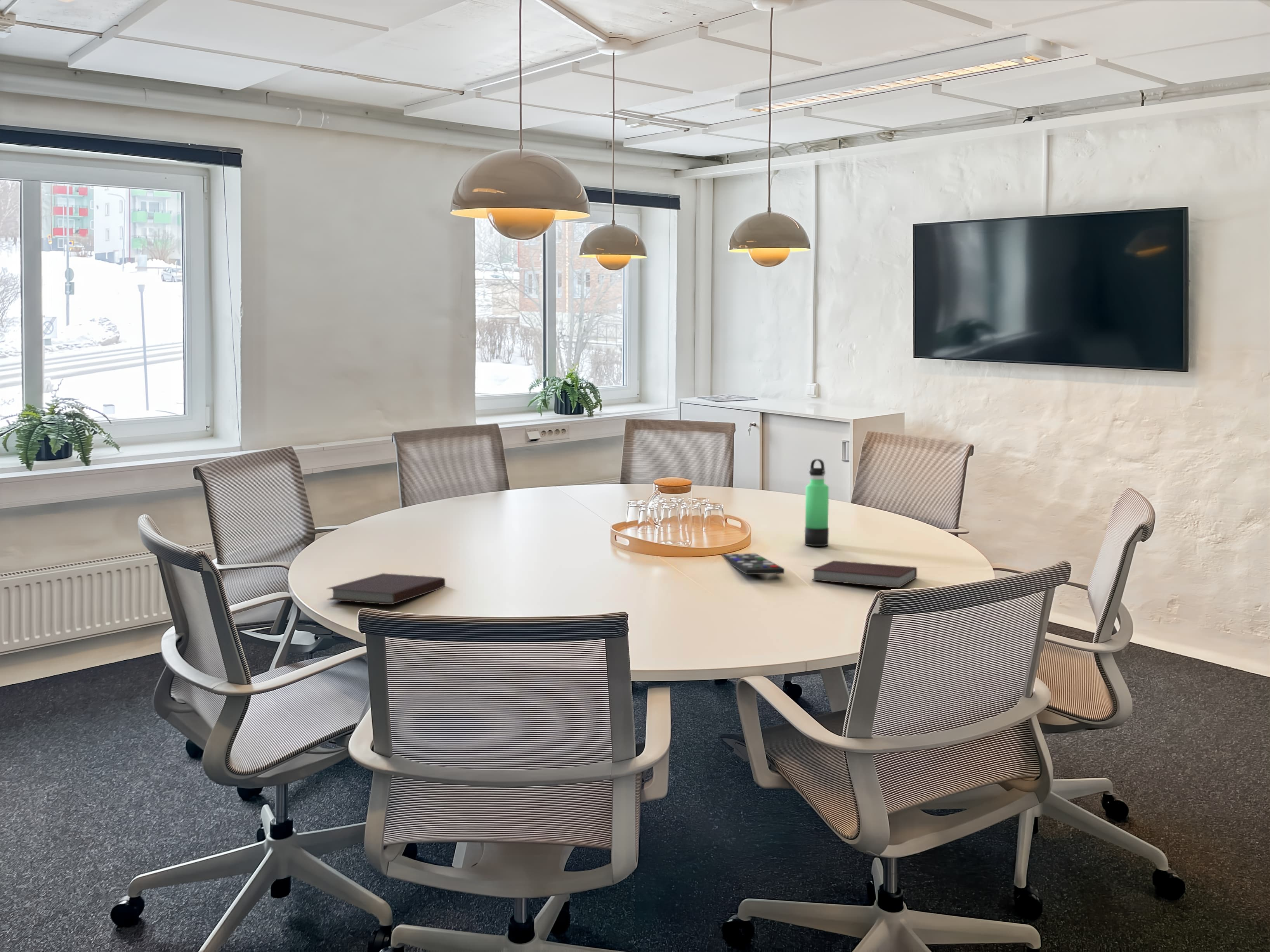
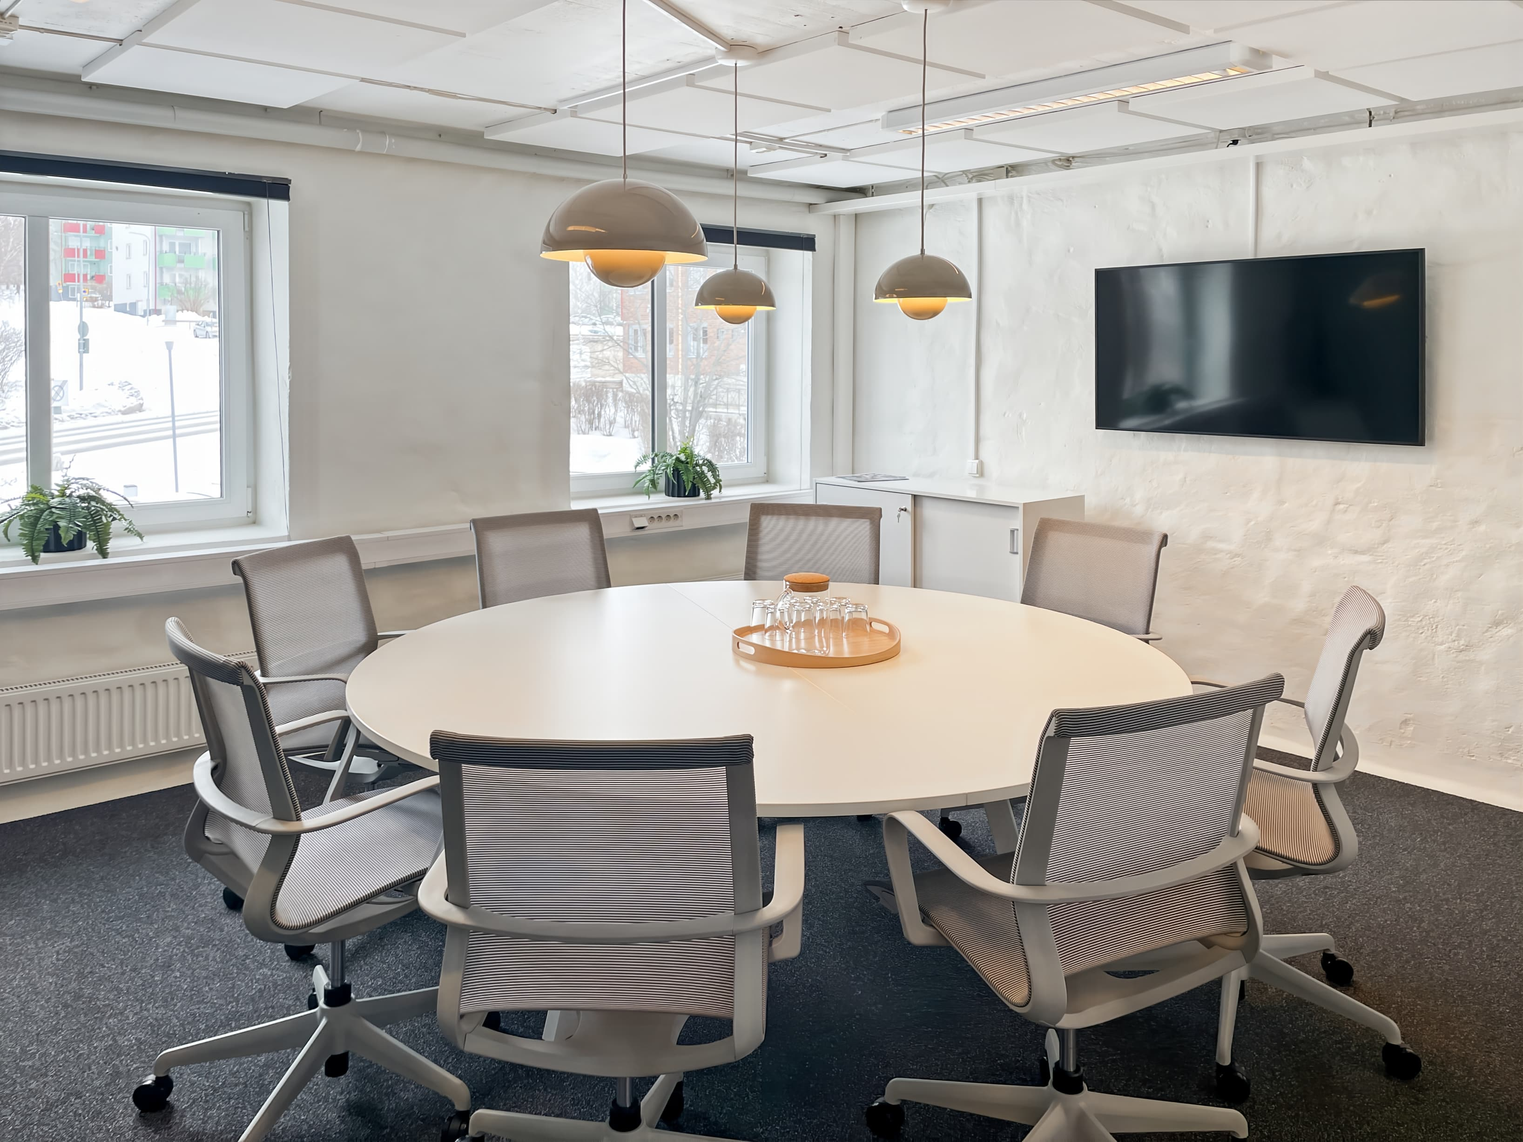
- notebook [326,573,446,605]
- remote control [721,553,785,575]
- notebook [811,560,917,588]
- thermos bottle [804,459,829,546]
